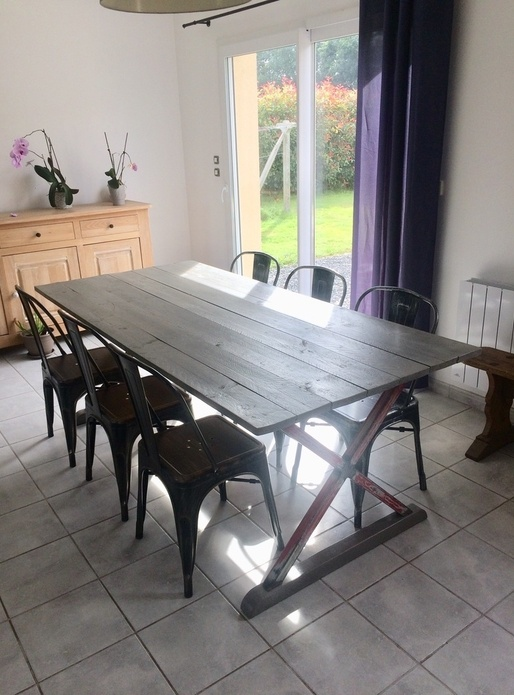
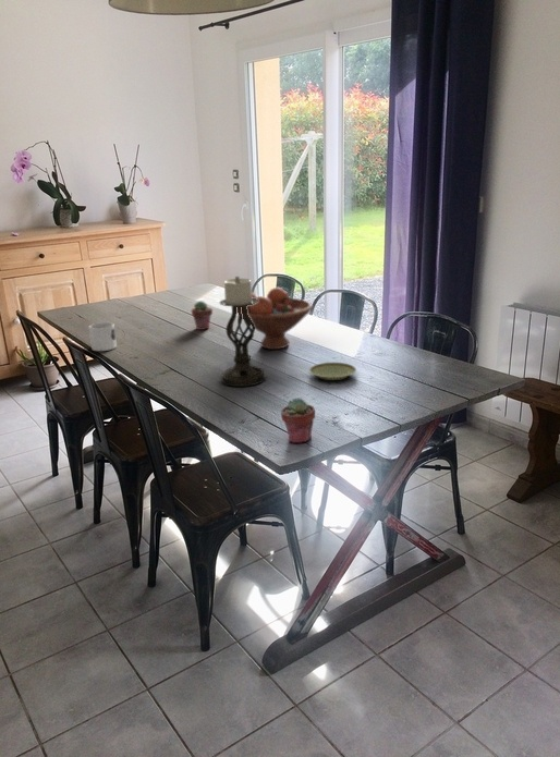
+ mug [88,321,118,352]
+ plate [308,362,357,381]
+ potted succulent [191,300,214,331]
+ candle holder [218,276,267,388]
+ fruit bowl [236,286,314,351]
+ potted succulent [280,396,316,444]
